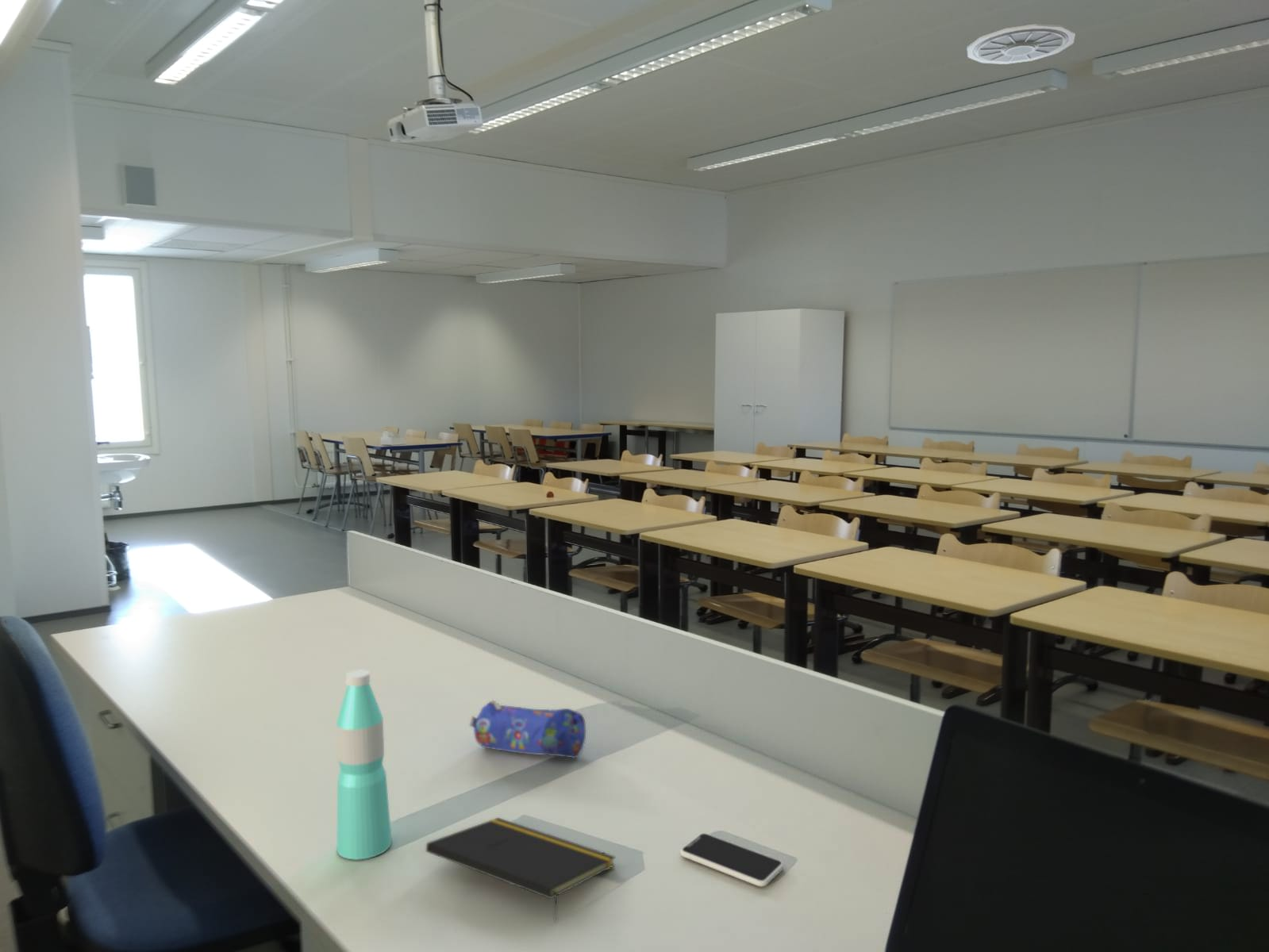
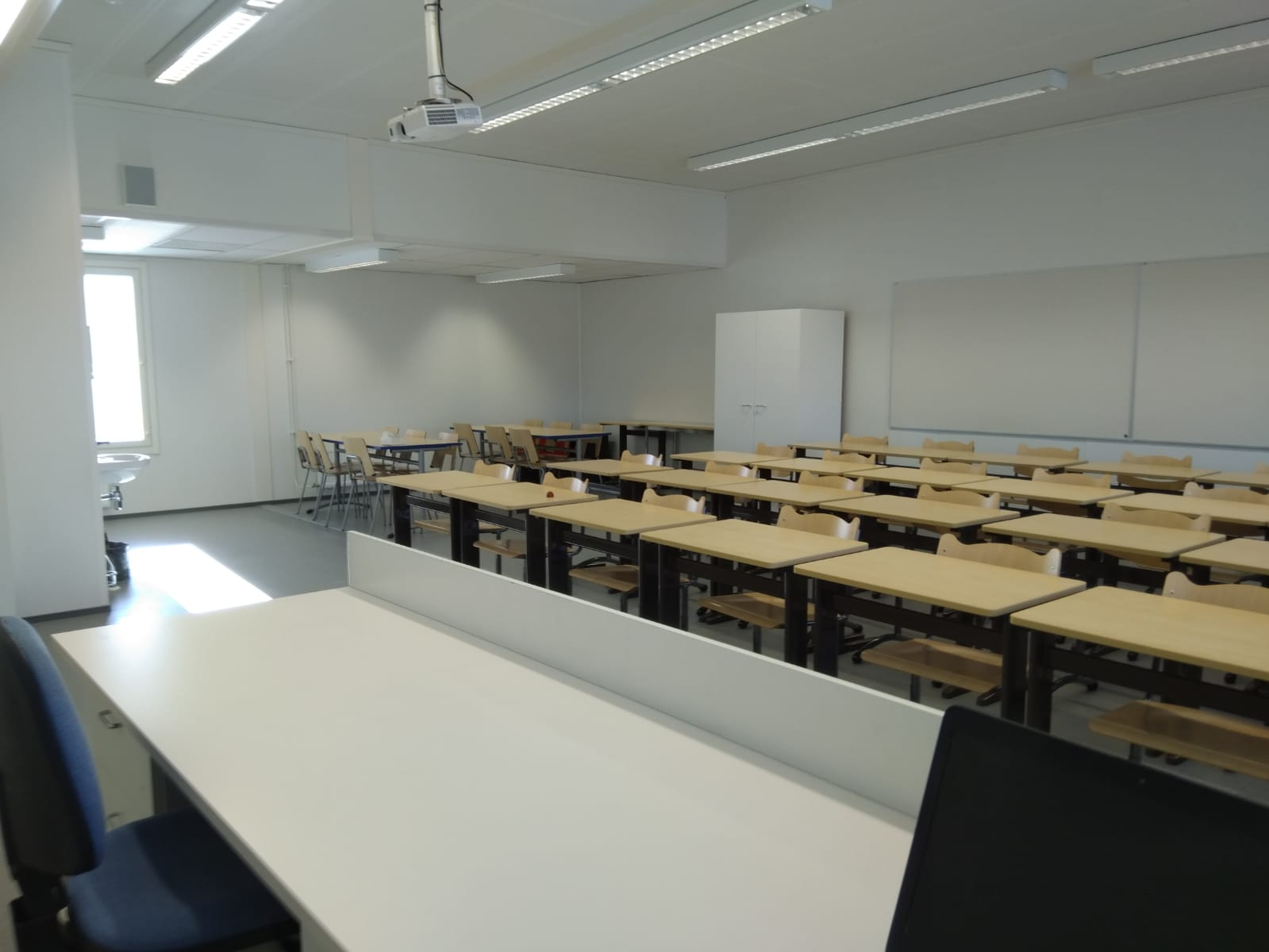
- notepad [425,817,617,923]
- water bottle [336,670,393,861]
- smartphone [679,832,785,888]
- ceiling vent [966,23,1076,65]
- pencil case [468,699,586,759]
